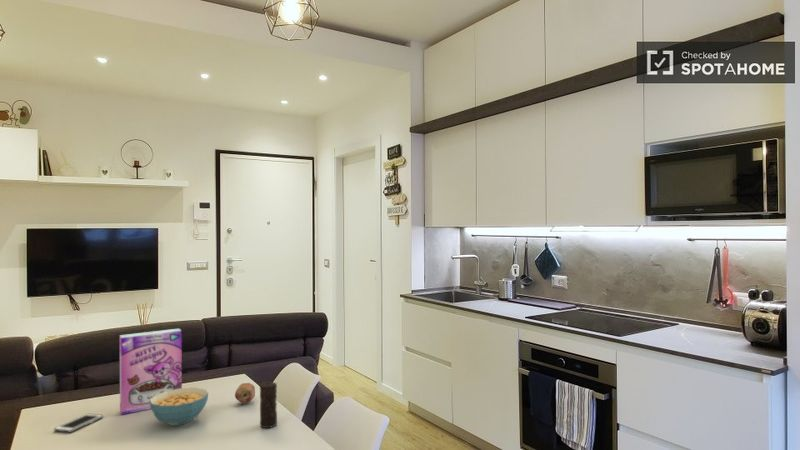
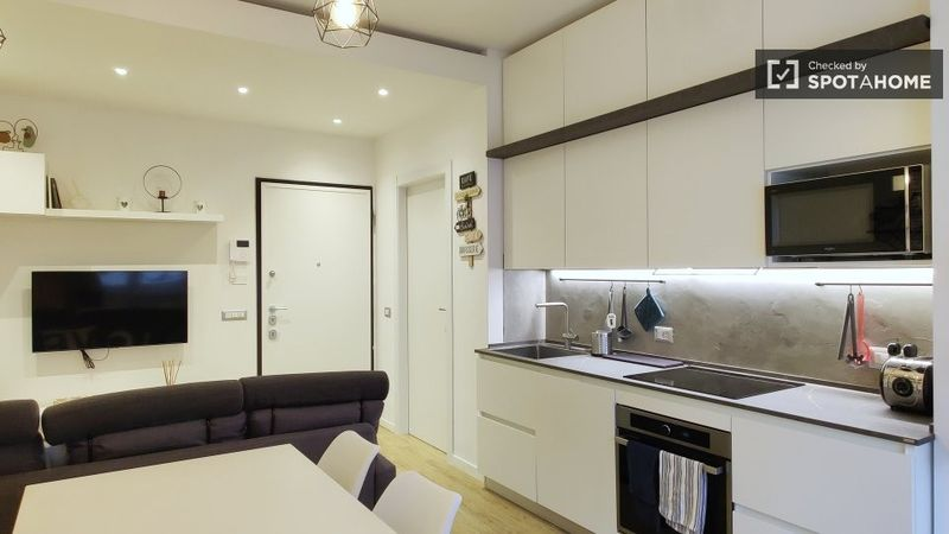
- cereal box [119,328,183,416]
- candle [259,381,278,429]
- cereal bowl [149,387,209,427]
- cell phone [53,413,104,433]
- fruit [234,382,256,405]
